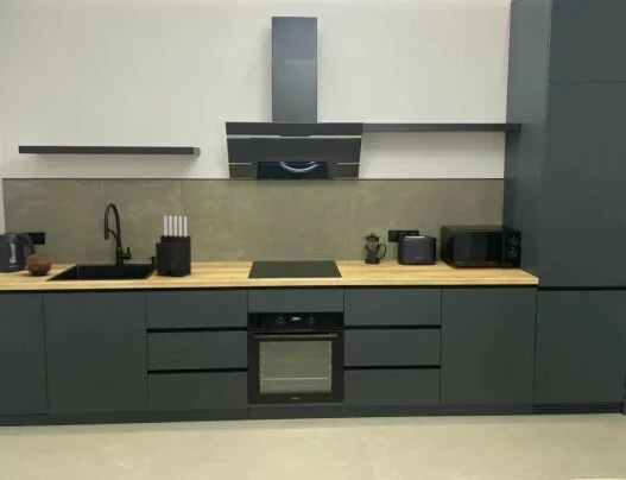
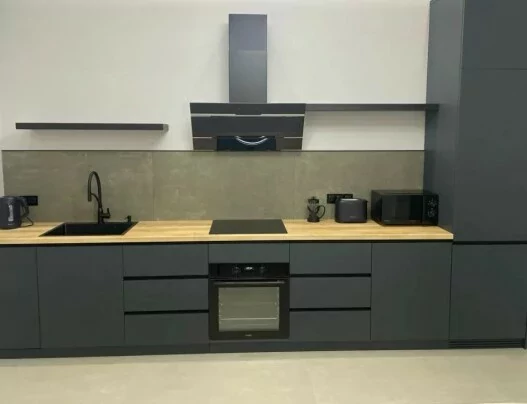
- bowl [26,253,53,277]
- knife block [154,215,192,278]
